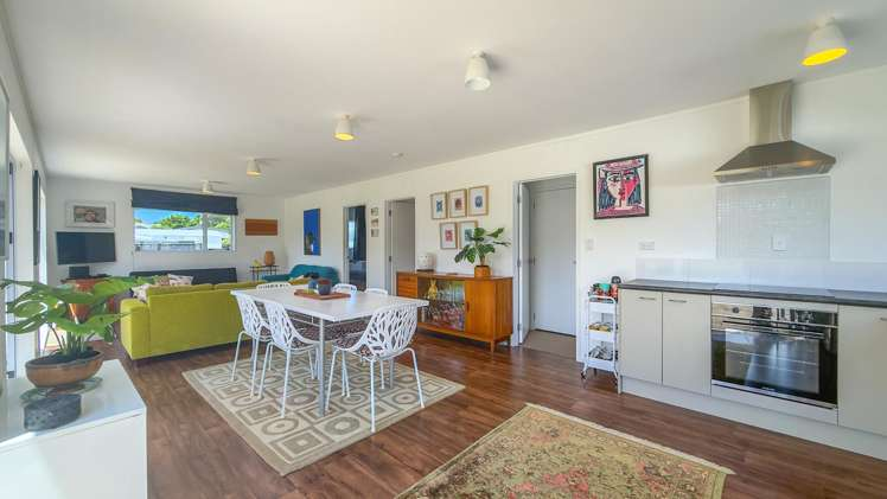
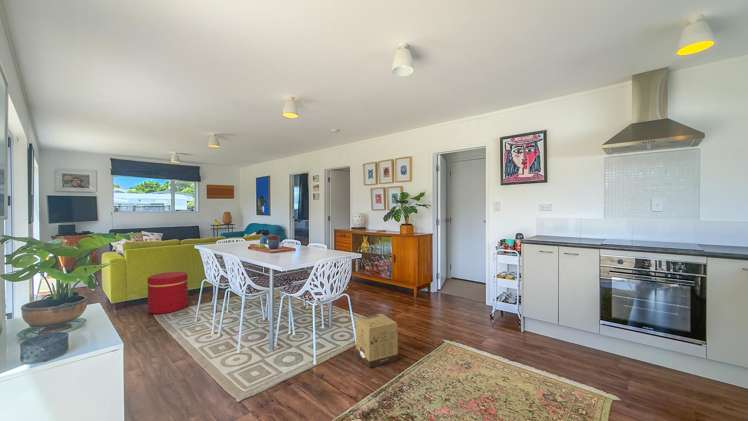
+ cardboard box [355,313,399,369]
+ ottoman [146,271,189,315]
